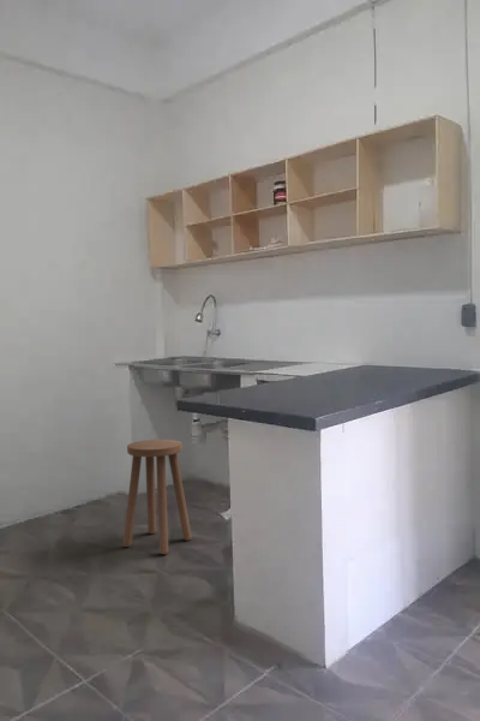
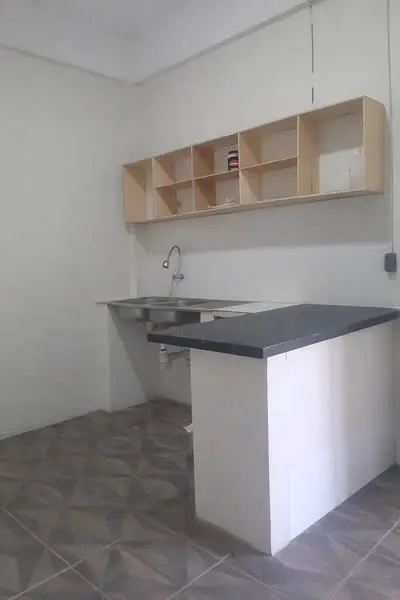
- stool [122,439,193,555]
